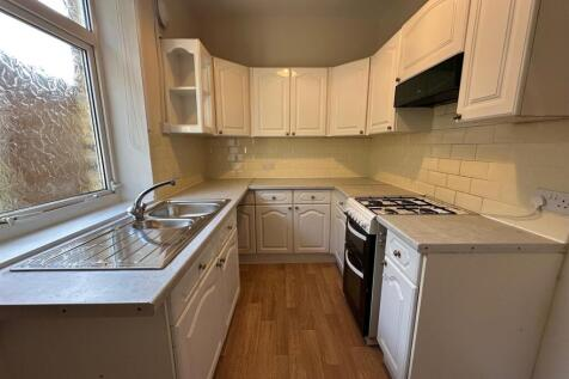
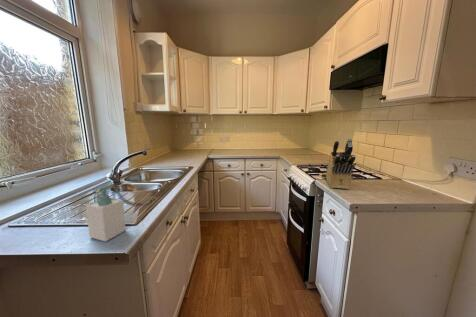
+ knife block [325,138,357,190]
+ soap bottle [85,183,127,243]
